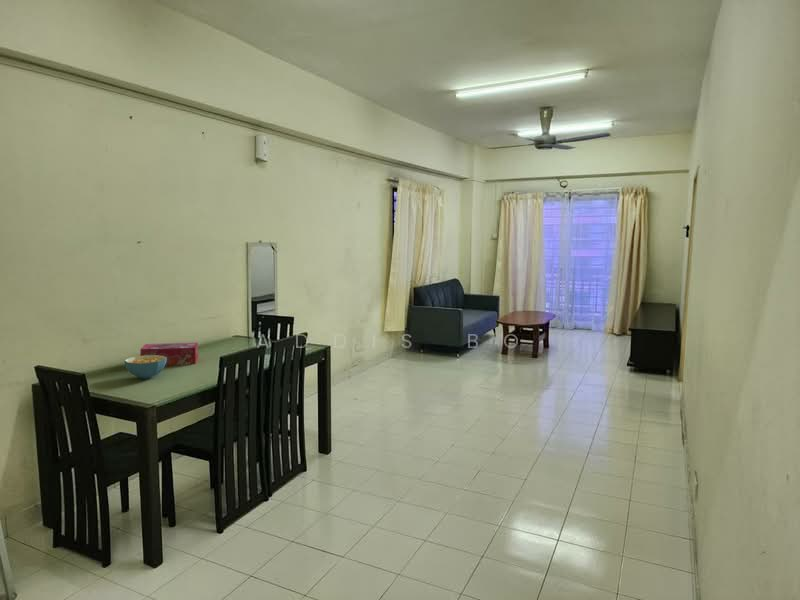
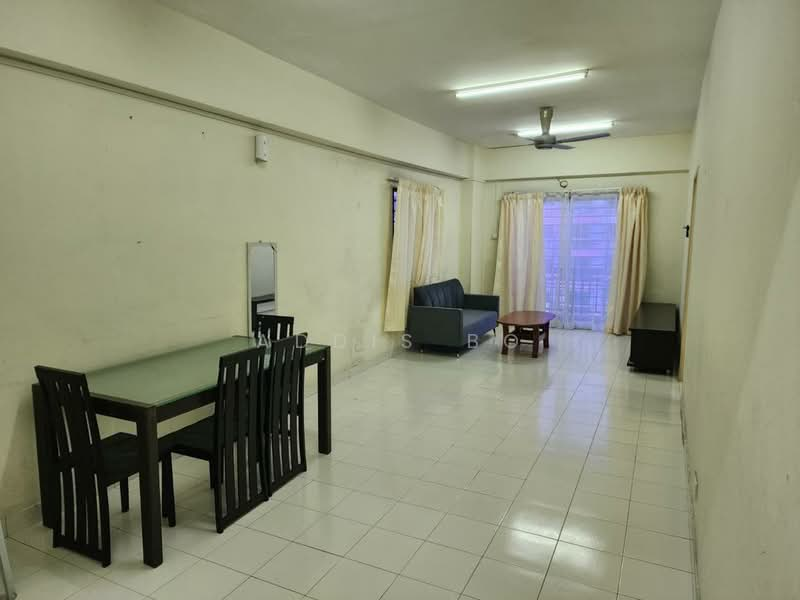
- cereal bowl [124,355,167,380]
- tissue box [139,342,199,366]
